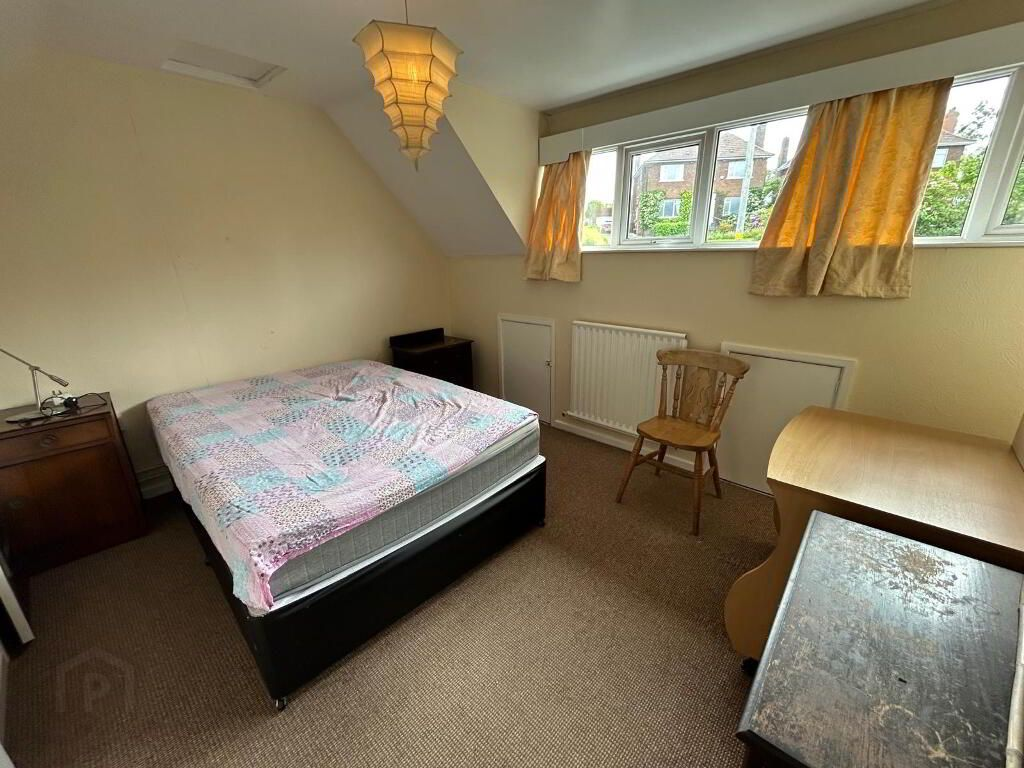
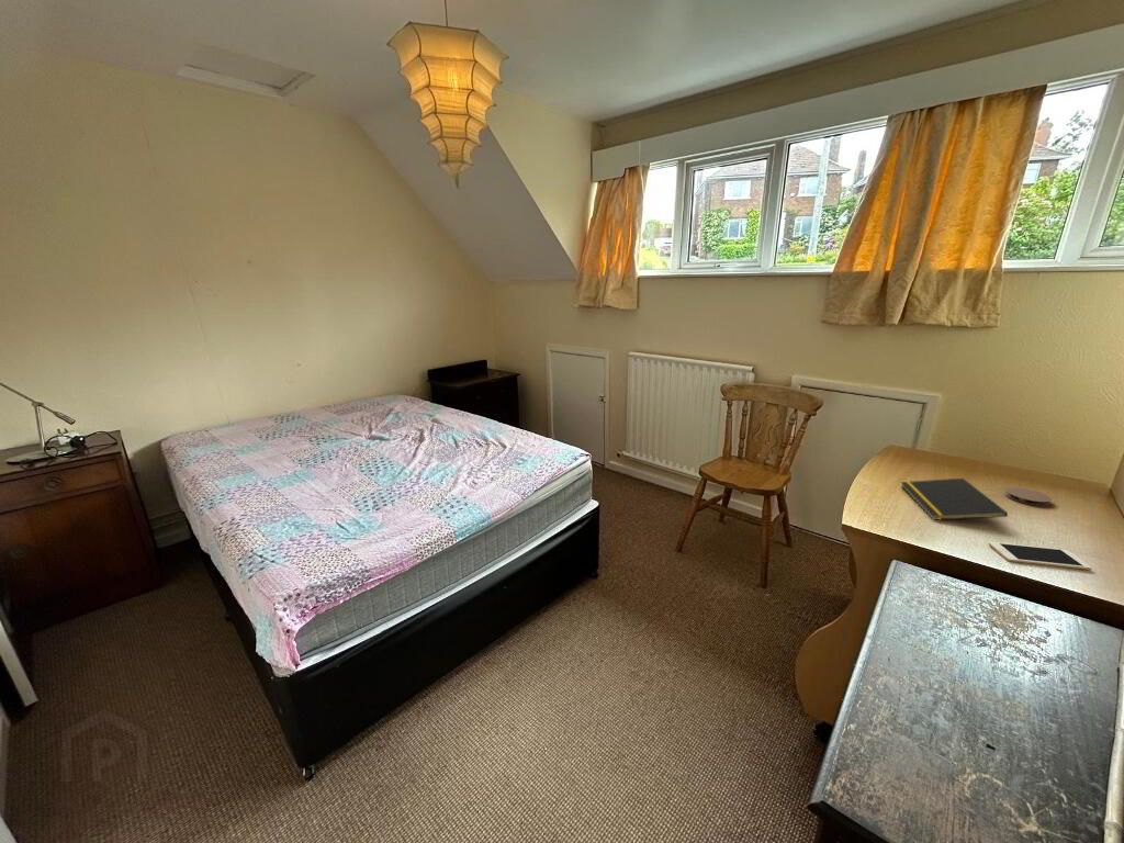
+ coaster [1004,486,1053,507]
+ notepad [900,477,1009,521]
+ cell phone [988,541,1092,571]
